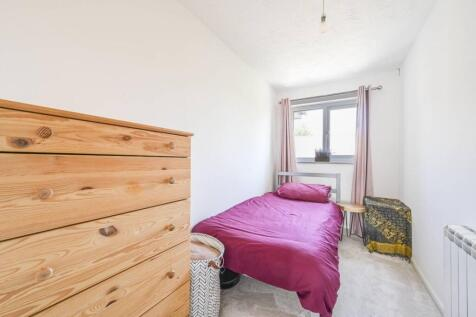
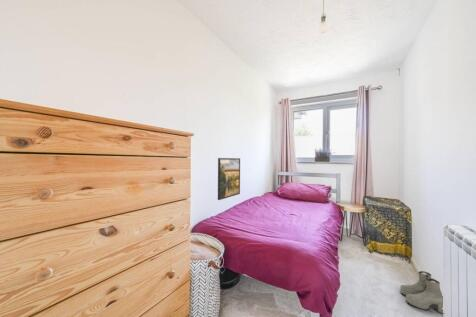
+ boots [399,270,444,314]
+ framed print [217,157,241,201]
